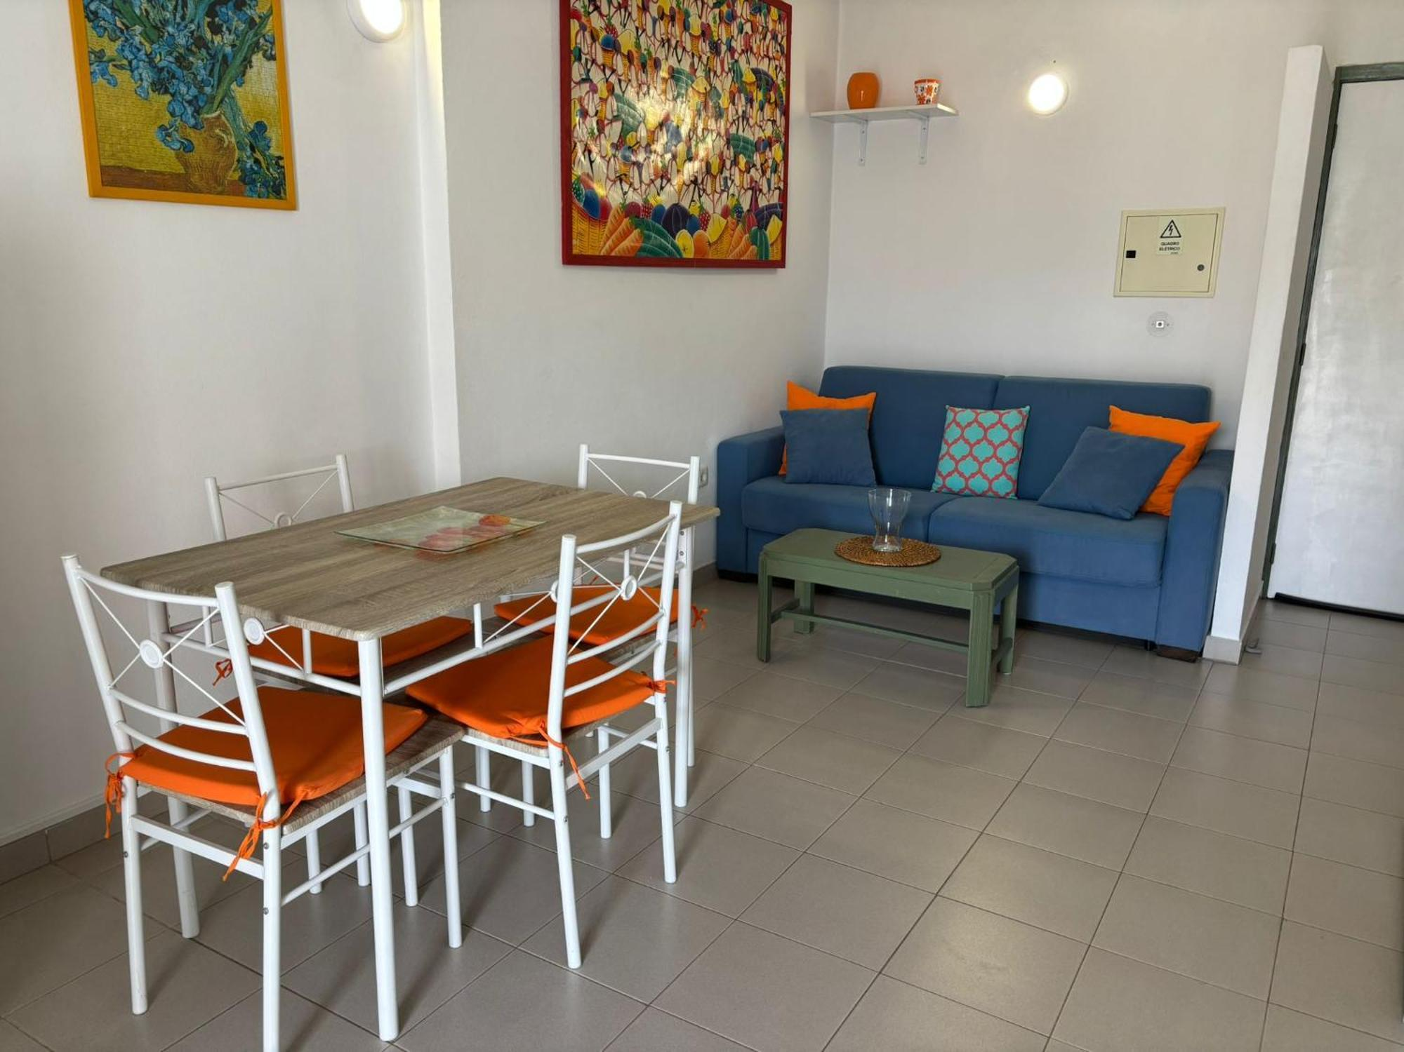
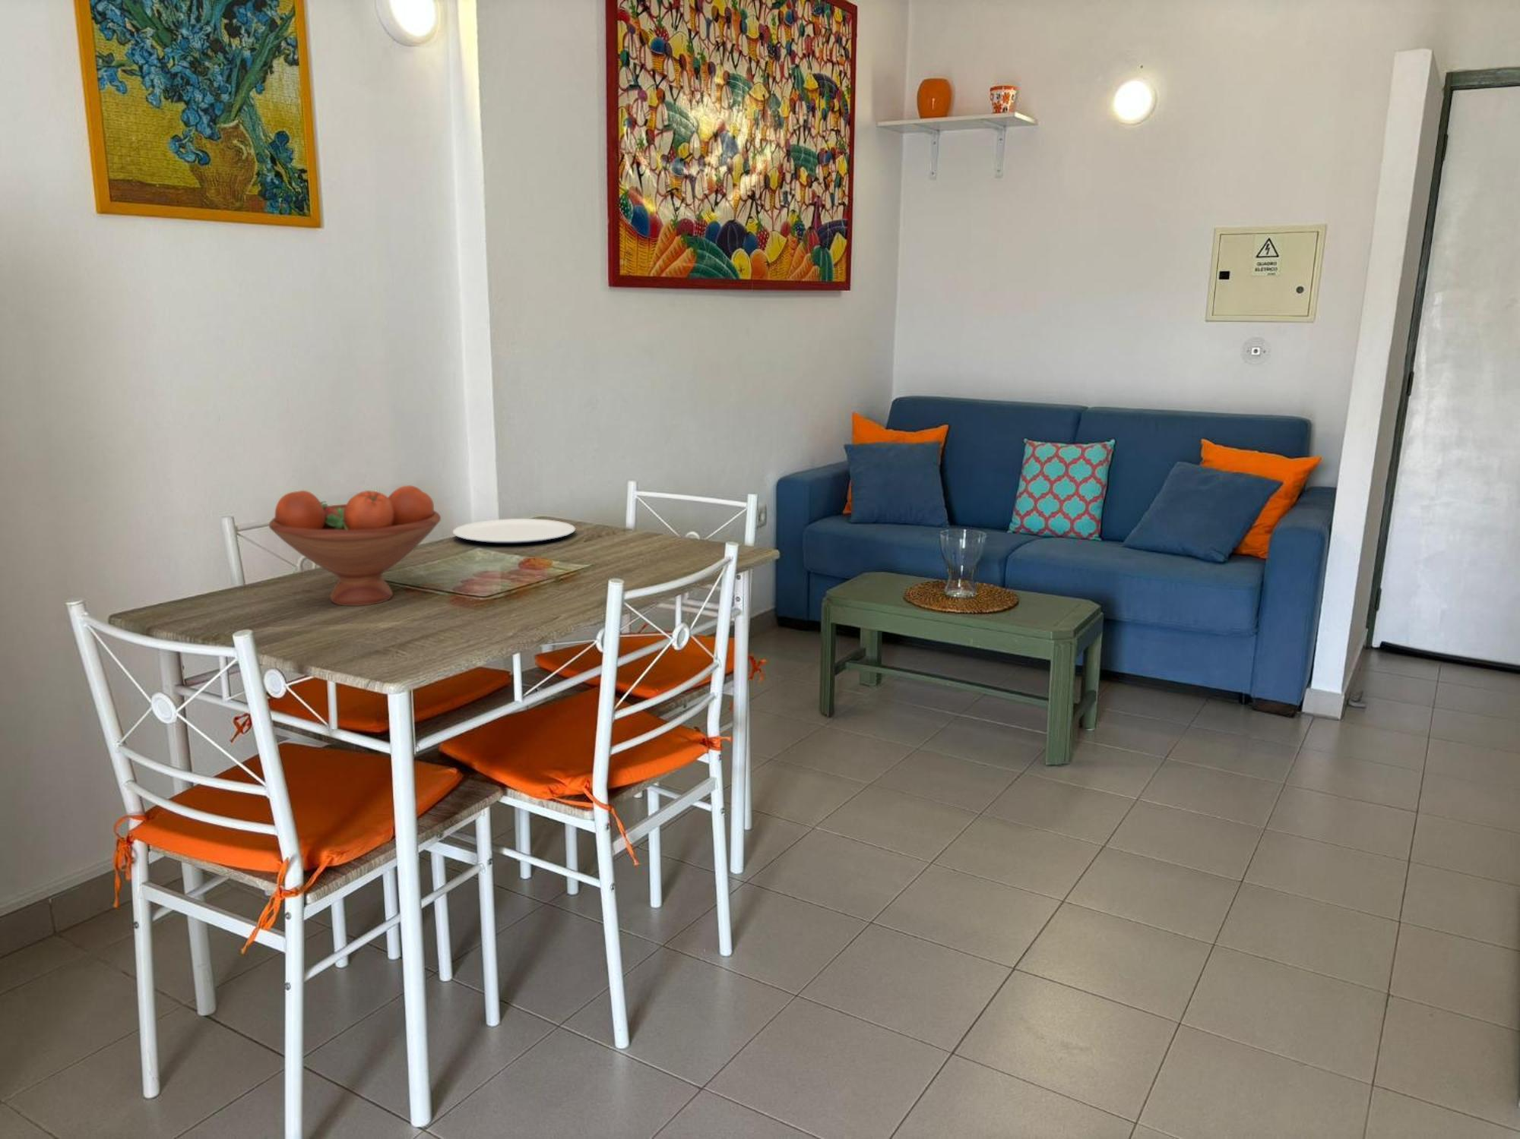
+ plate [452,518,576,544]
+ fruit bowl [268,485,442,607]
